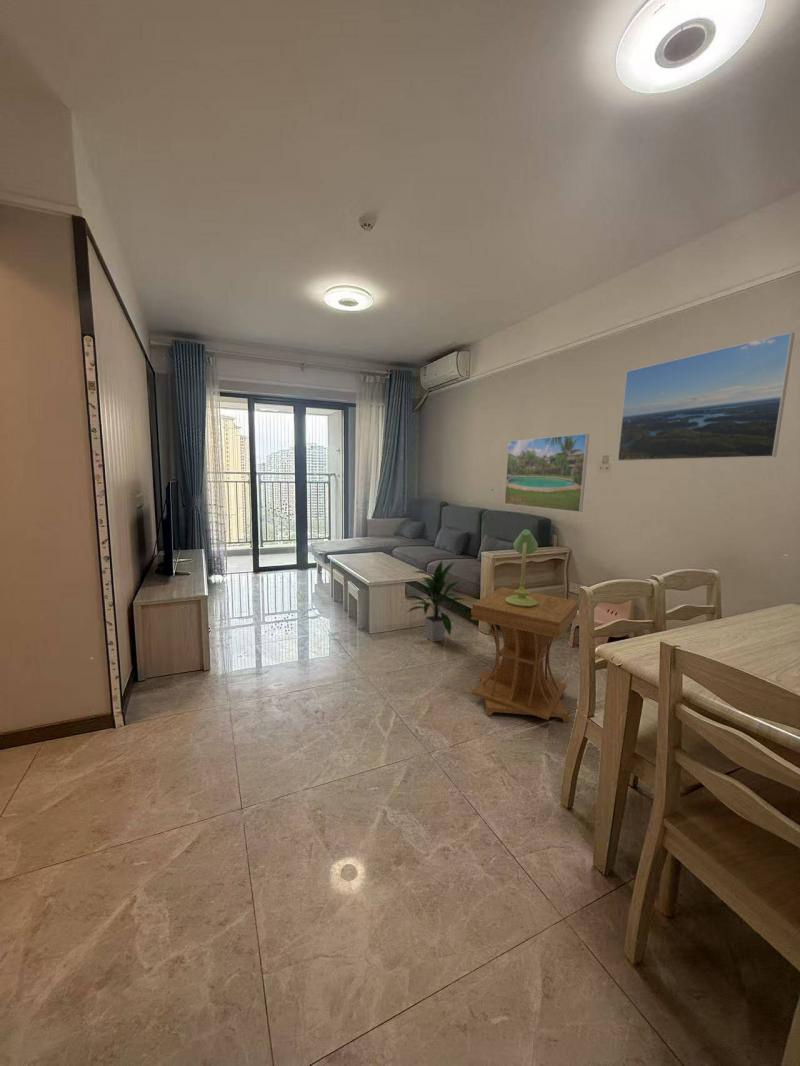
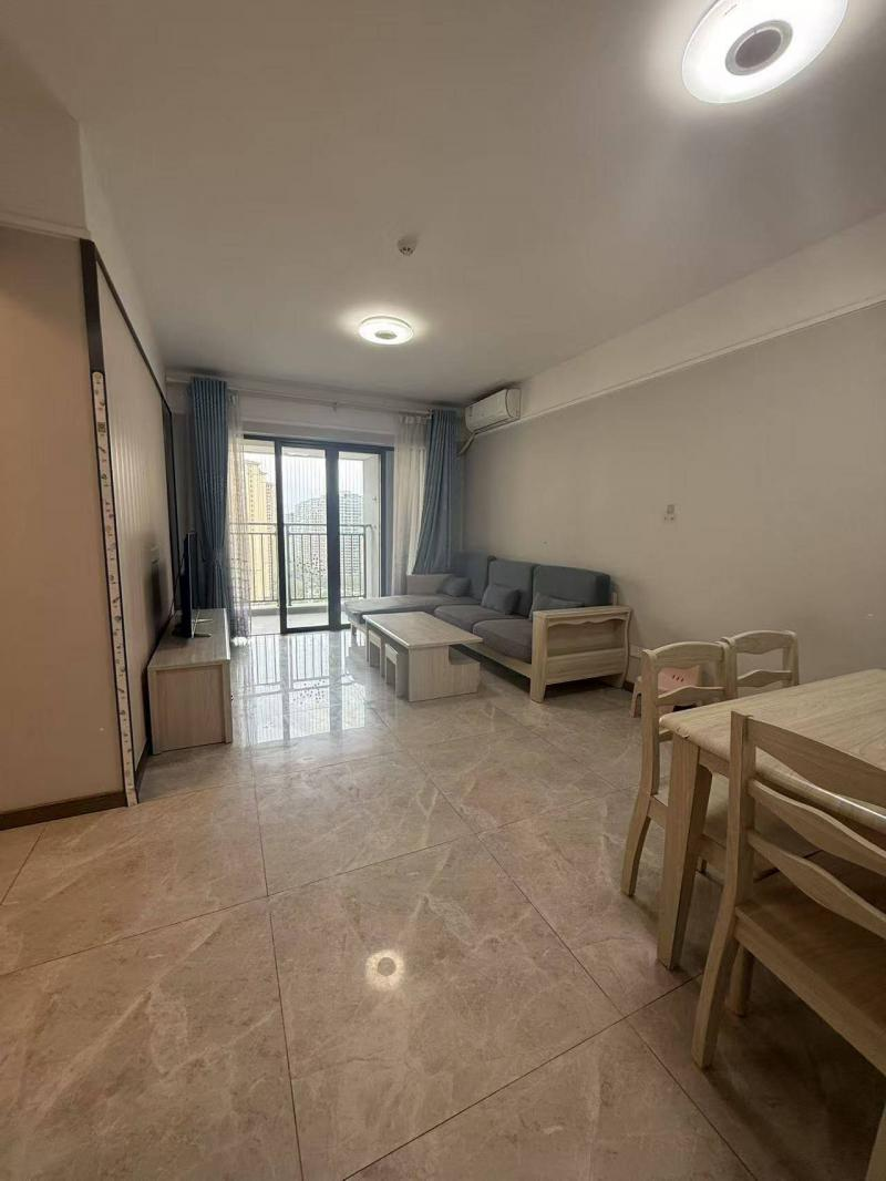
- side table [470,586,579,723]
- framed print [617,331,796,462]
- table lamp [505,528,539,607]
- indoor plant [404,560,465,643]
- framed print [504,433,590,513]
